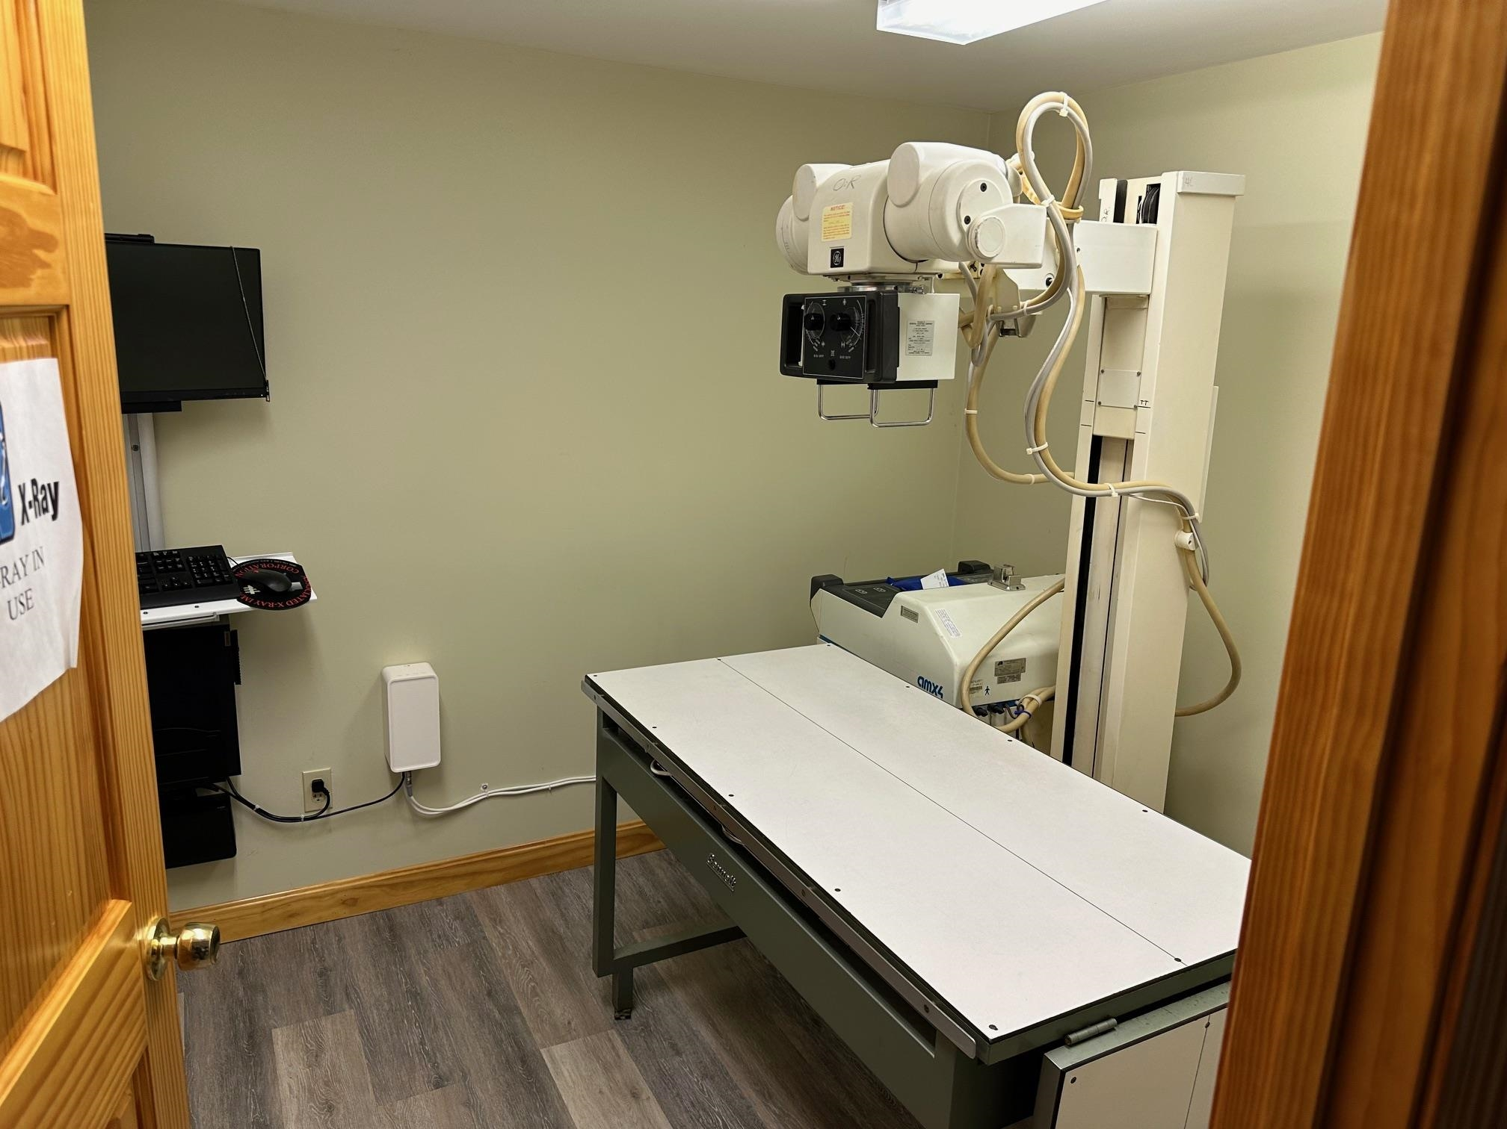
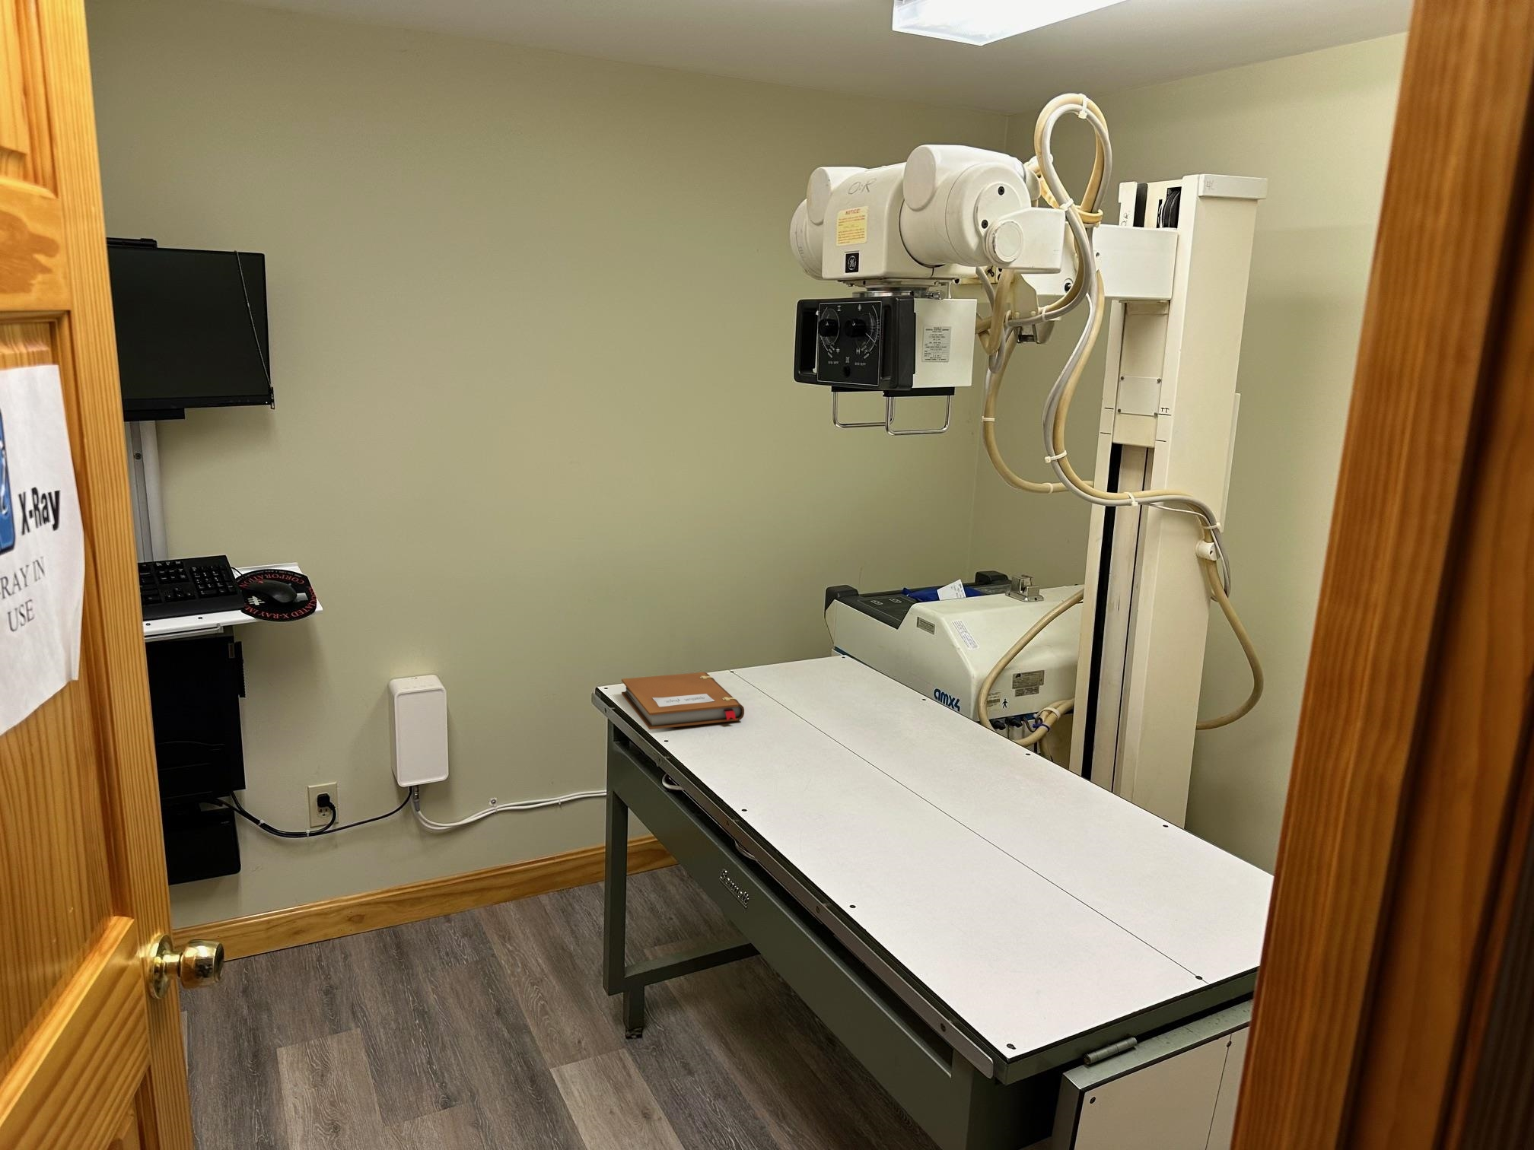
+ notebook [621,672,745,730]
